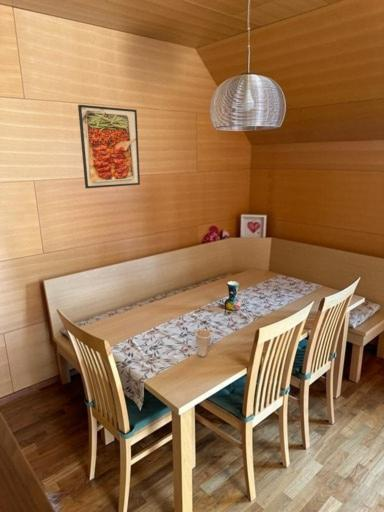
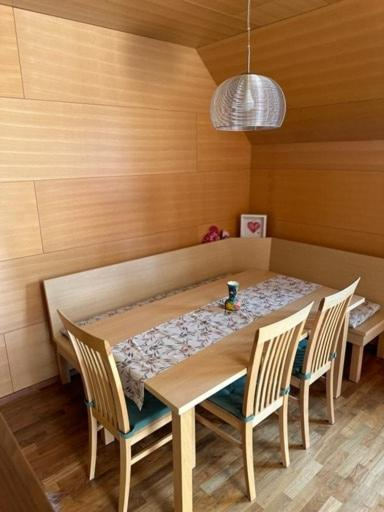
- cup [195,328,213,358]
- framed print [77,104,141,189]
